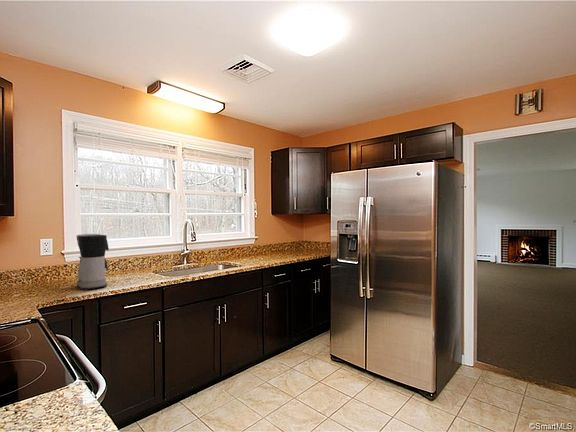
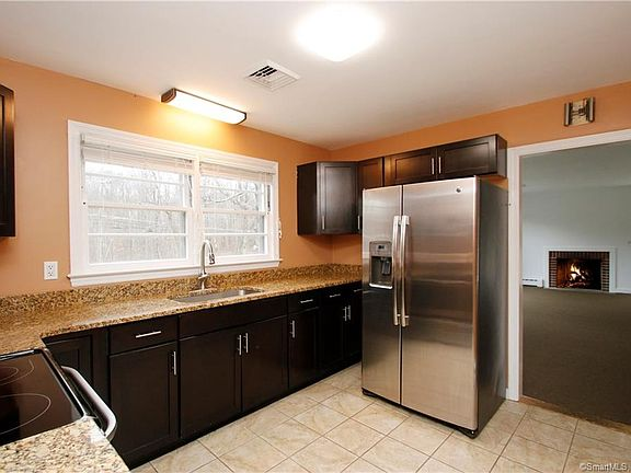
- coffee maker [75,233,110,291]
